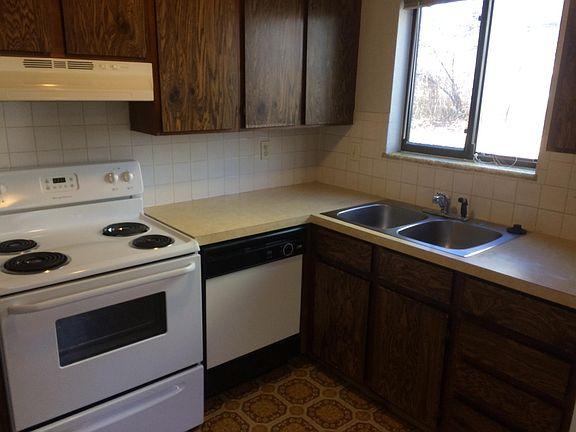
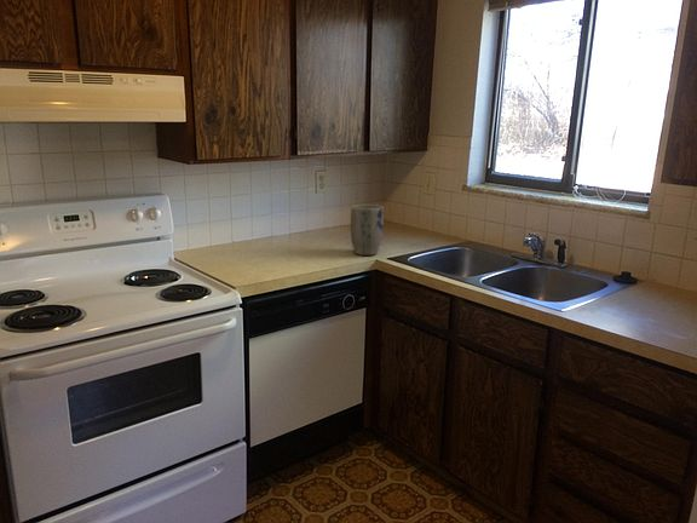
+ plant pot [350,203,385,257]
